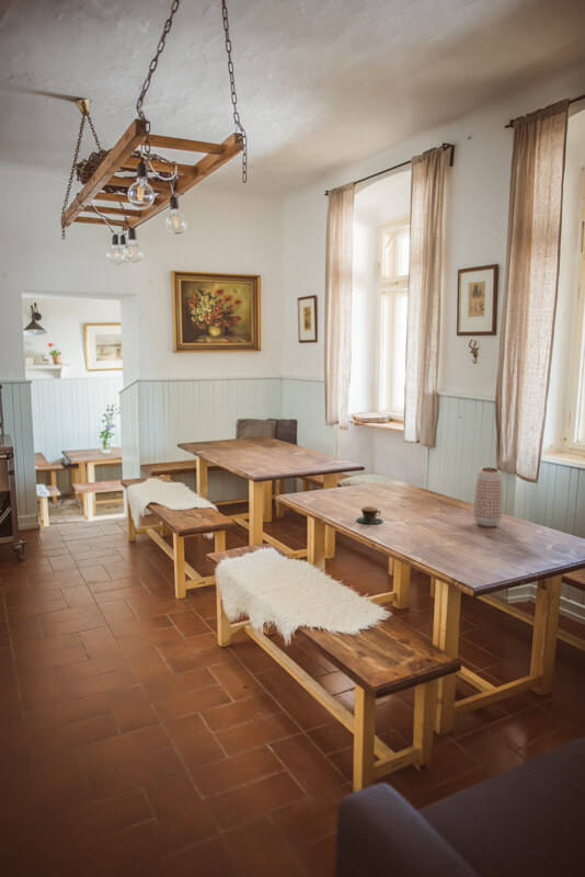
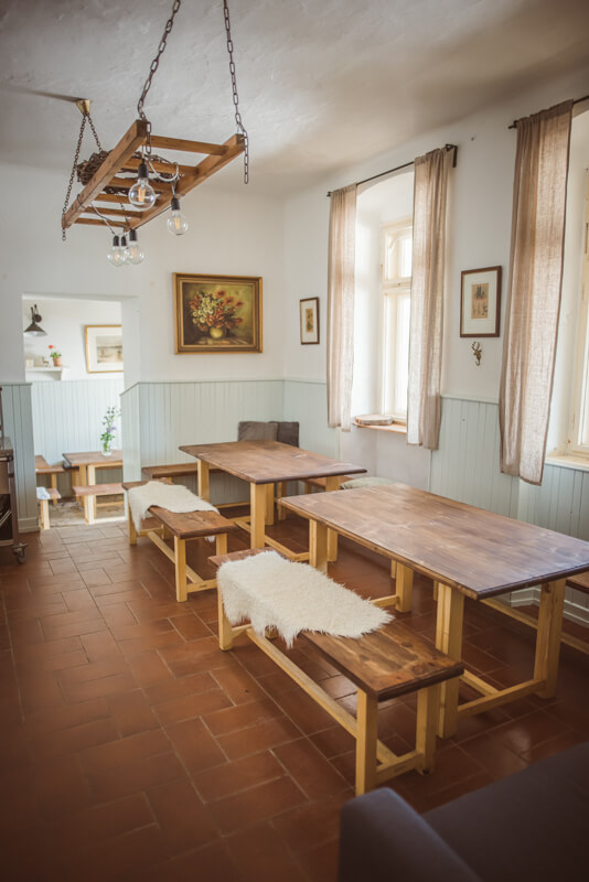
- planter [472,467,503,528]
- teacup [356,505,383,525]
